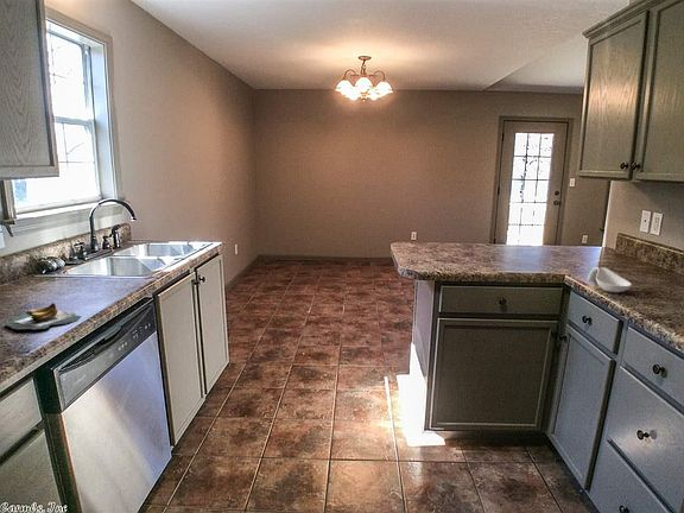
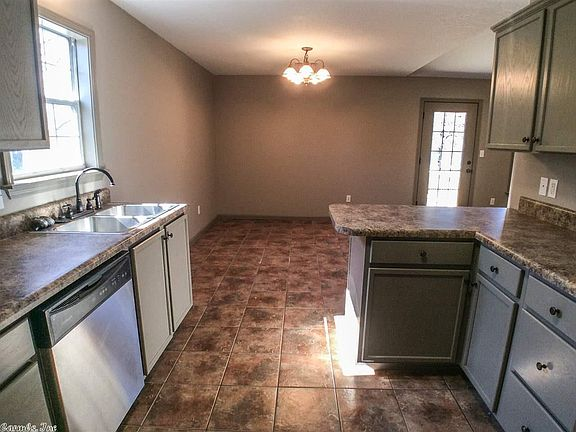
- banana bunch [2,302,82,330]
- spoon rest [587,266,633,293]
